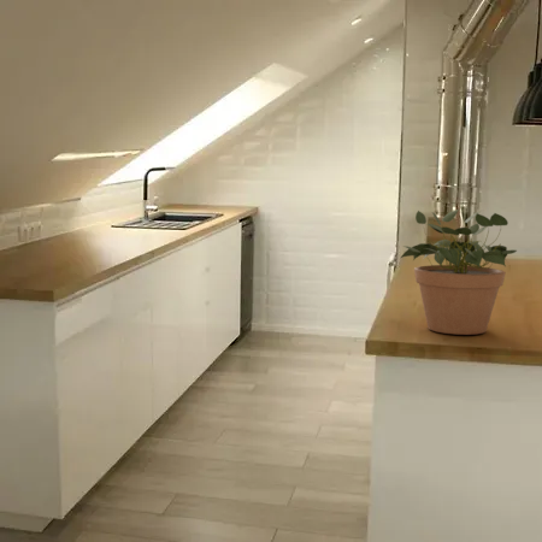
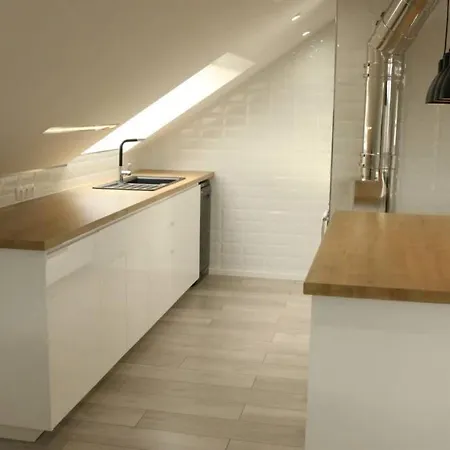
- potted plant [400,208,518,336]
